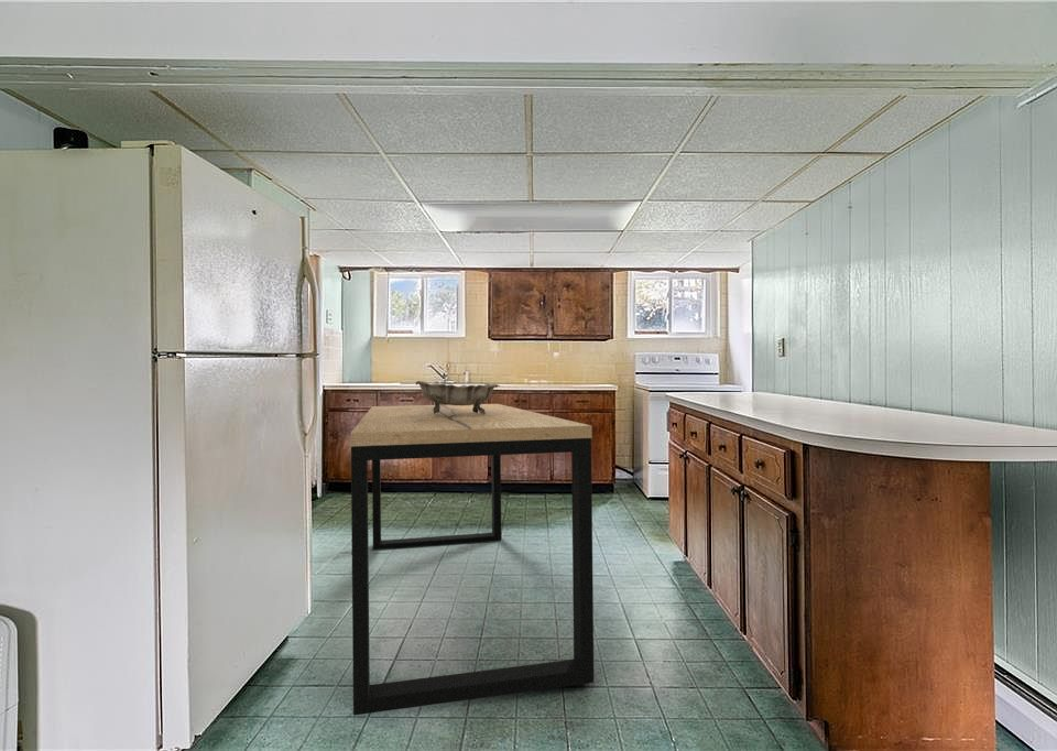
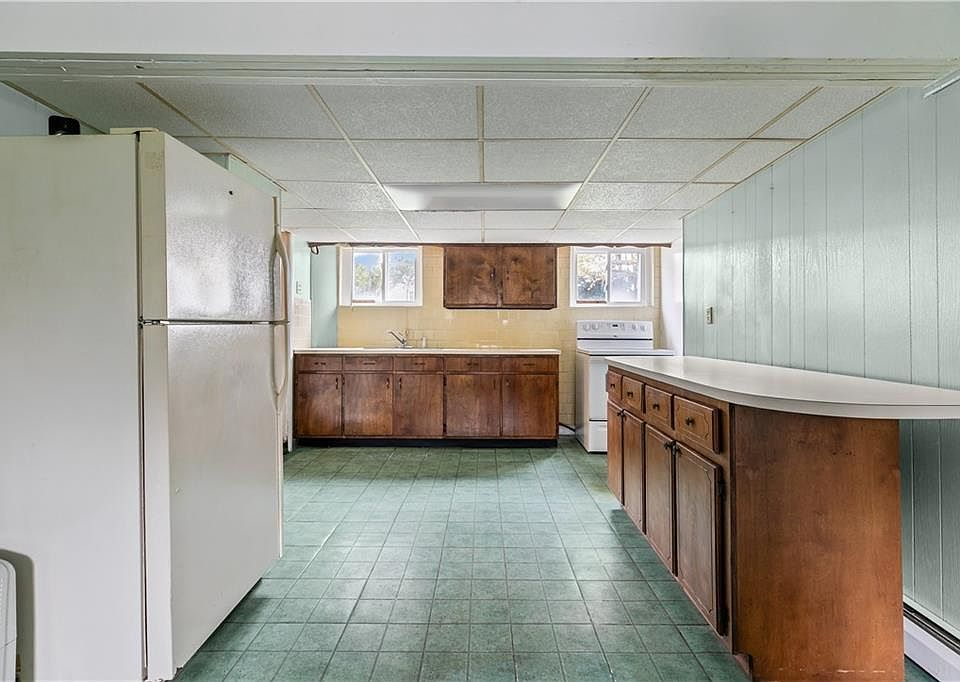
- decorative bowl [415,380,501,414]
- dining table [349,403,595,716]
